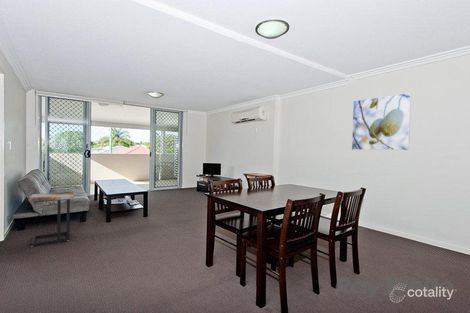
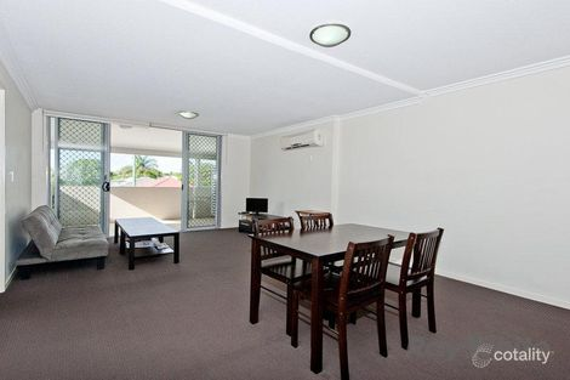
- side table [28,191,75,247]
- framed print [351,92,412,151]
